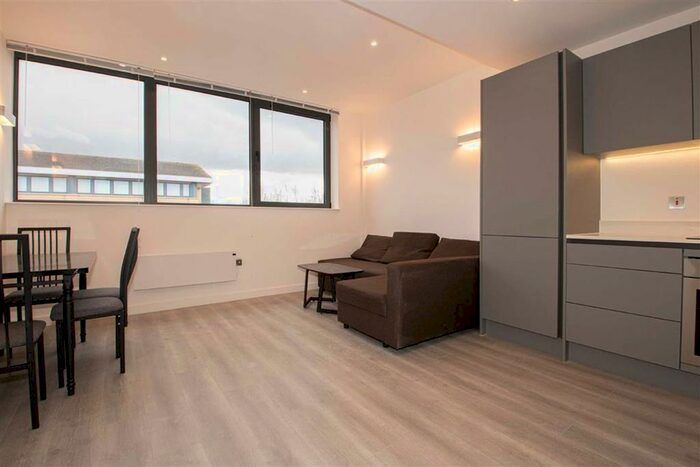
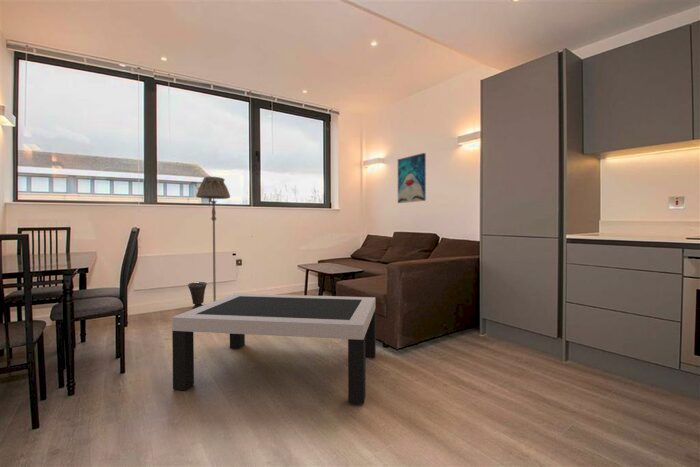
+ floor lamp [195,176,231,302]
+ wall art [397,152,427,204]
+ coffee table [171,293,377,405]
+ vase [187,281,208,309]
